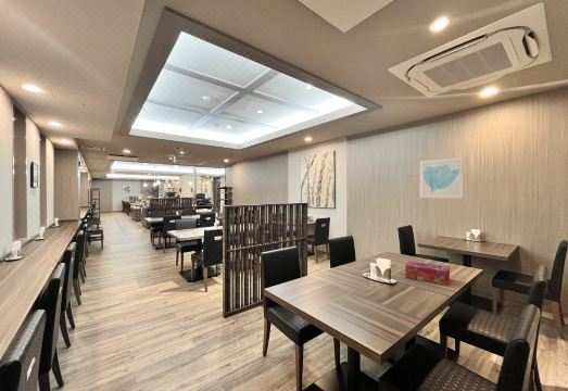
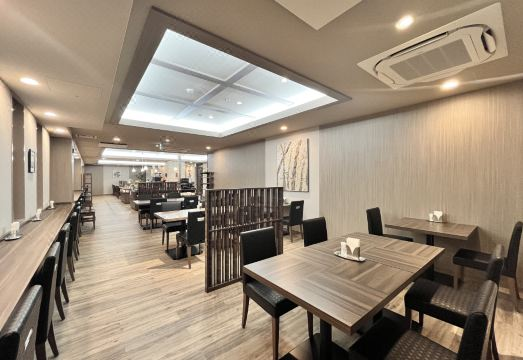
- wall art [419,156,465,199]
- tissue box [404,260,451,286]
